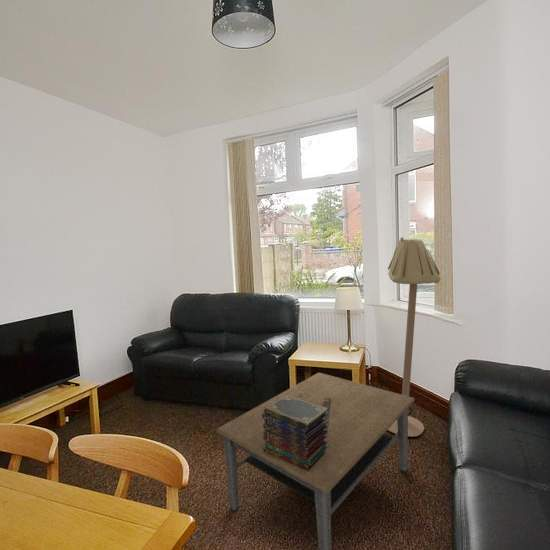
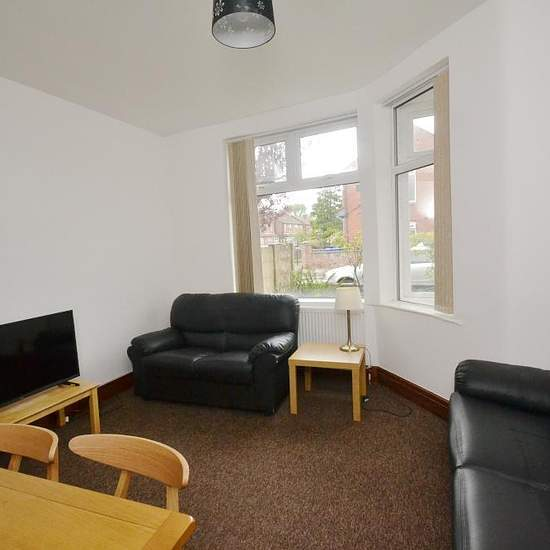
- book stack [262,395,329,472]
- floor lamp [387,236,442,438]
- coffee table [216,372,416,550]
